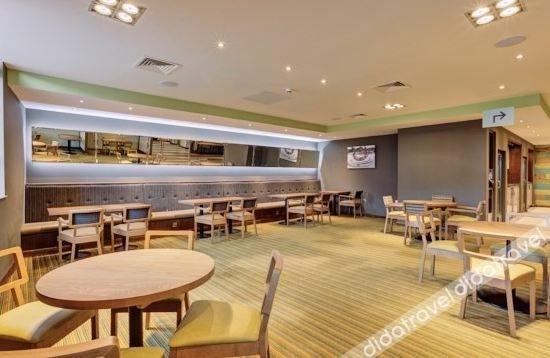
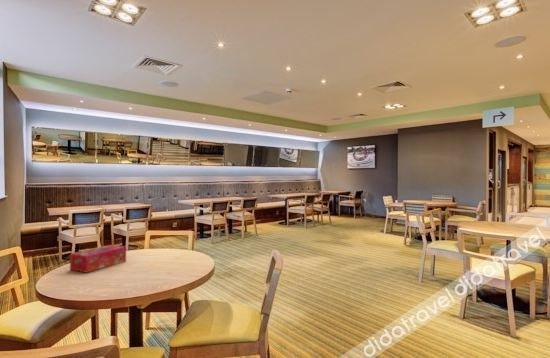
+ tissue box [69,244,127,274]
